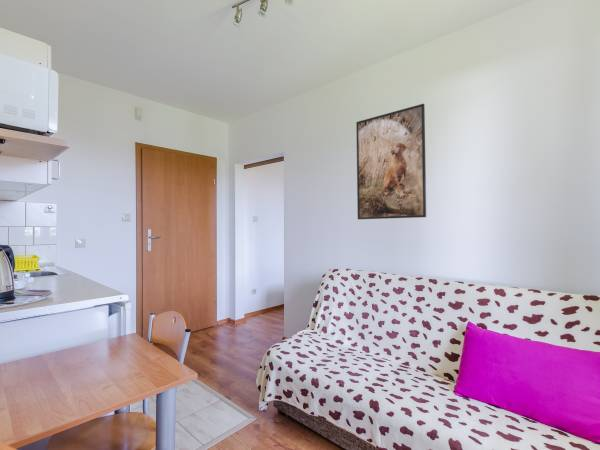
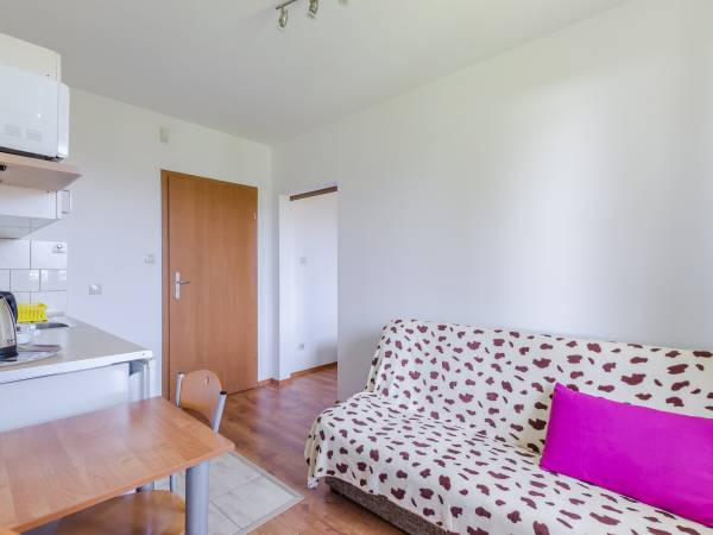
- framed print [355,103,427,220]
